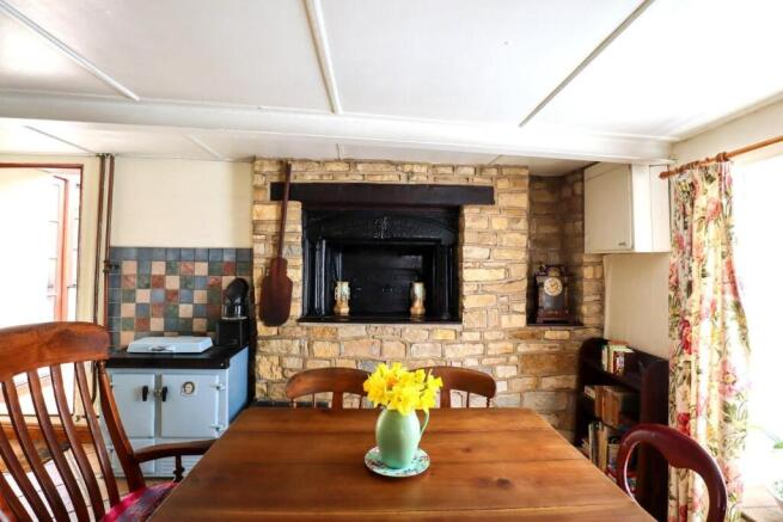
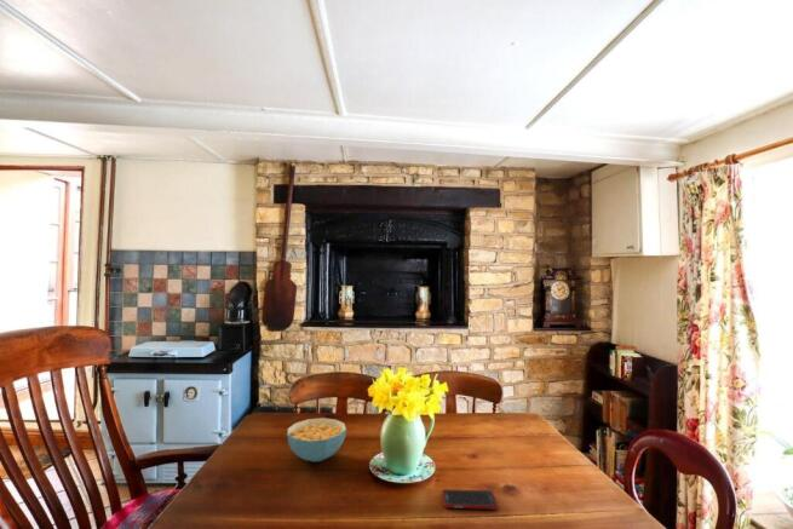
+ cereal bowl [286,416,347,464]
+ cell phone [441,488,499,511]
